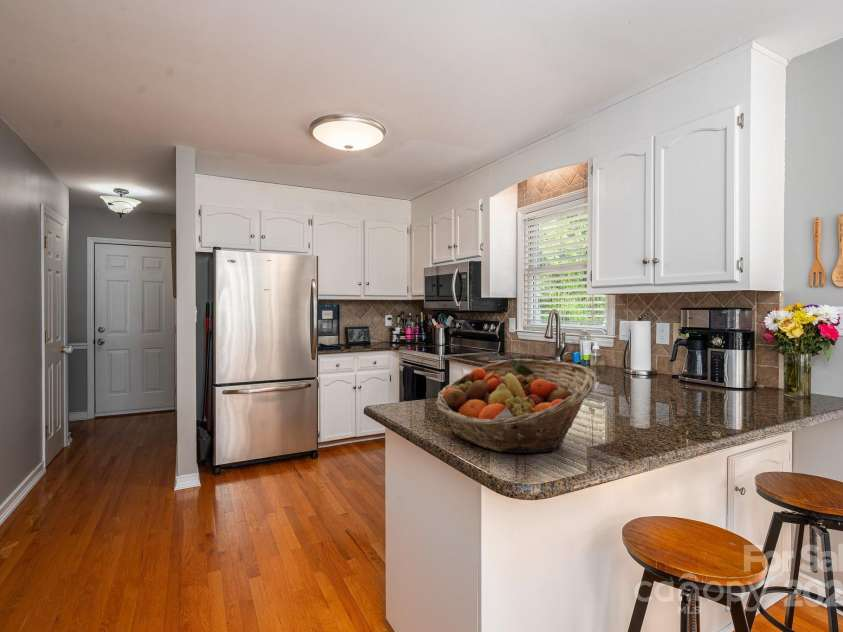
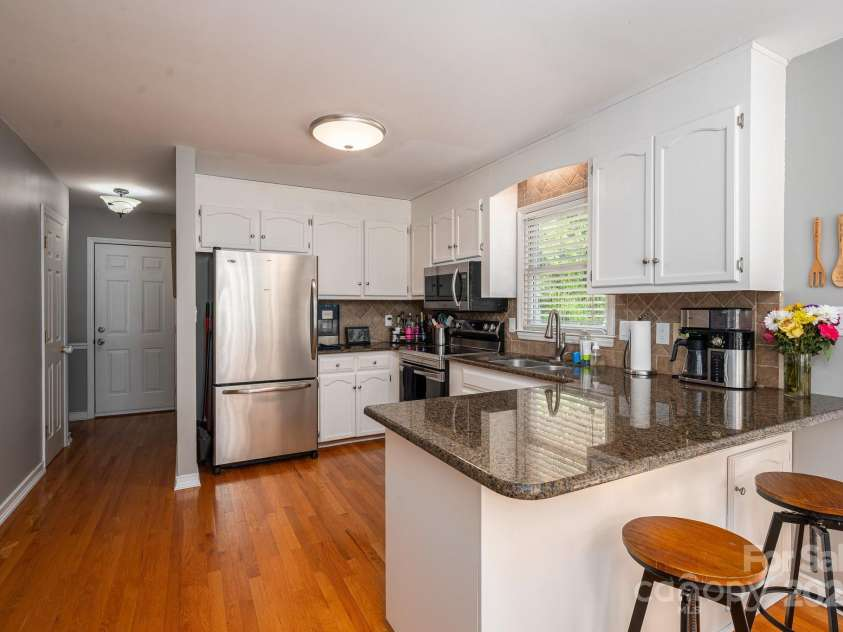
- fruit basket [435,358,597,454]
